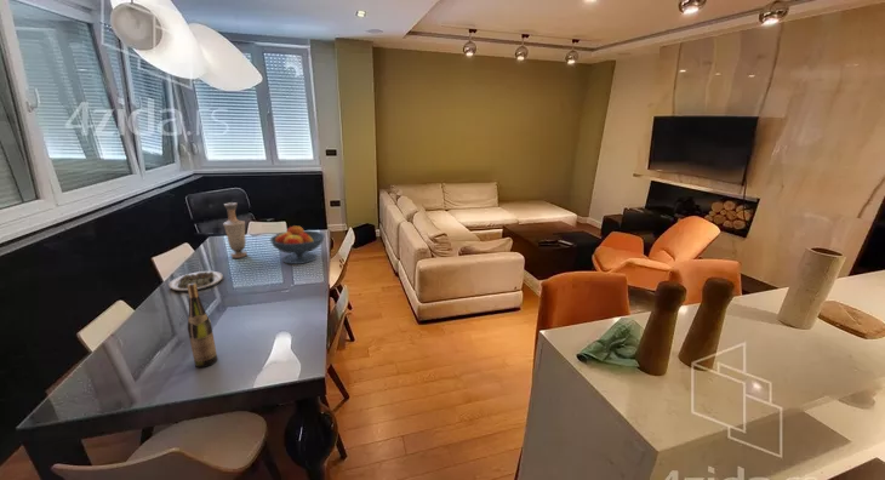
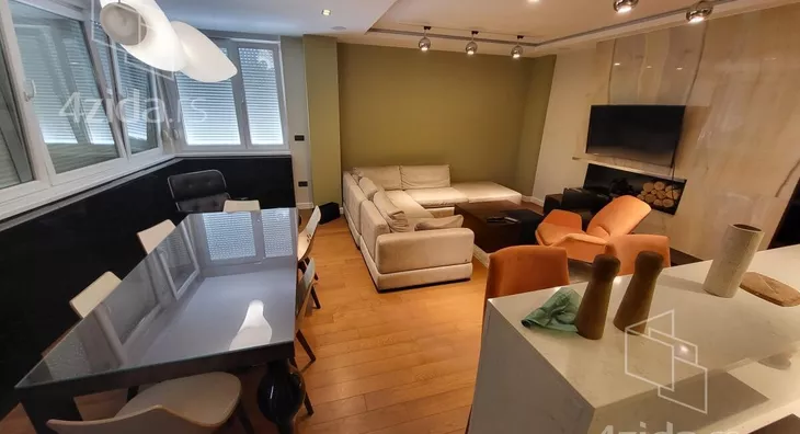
- vase [222,201,249,259]
- plate [167,270,224,293]
- wine bottle [187,284,218,368]
- fruit bowl [269,225,326,265]
